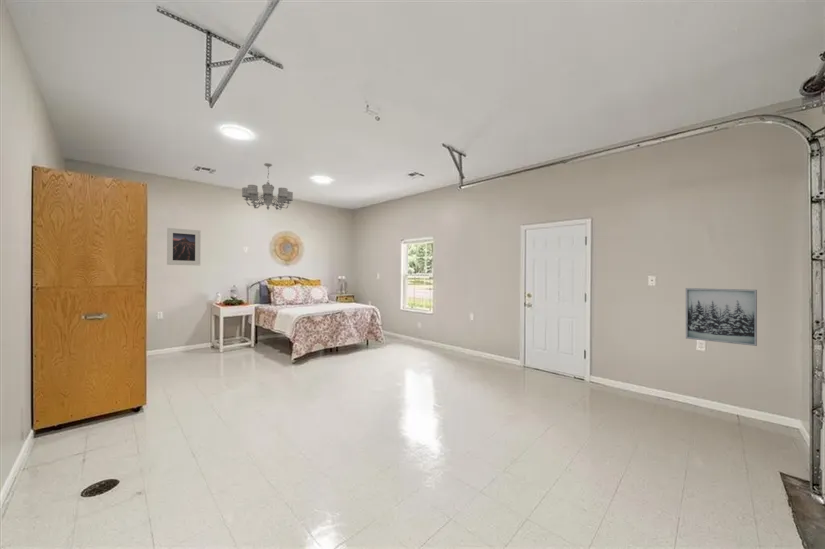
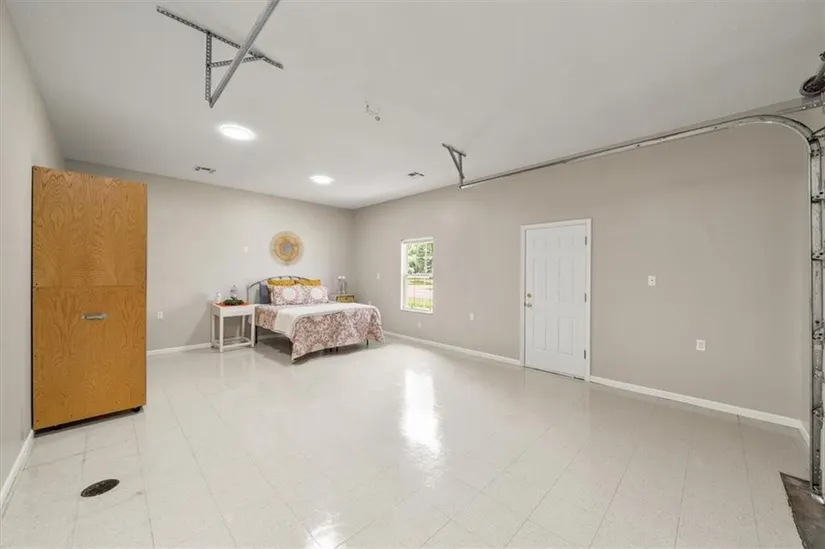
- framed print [166,227,202,267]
- chandelier [241,162,294,211]
- wall art [685,287,758,347]
